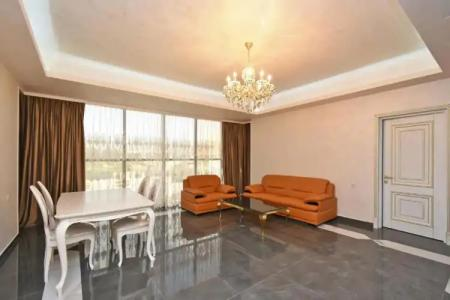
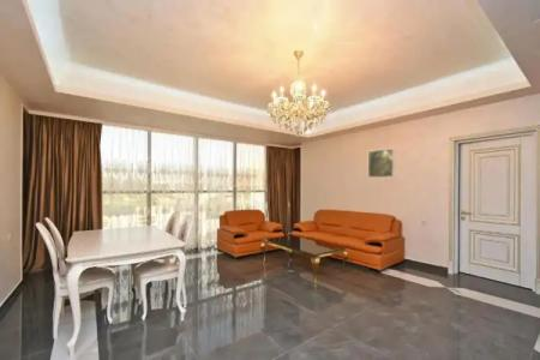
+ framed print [367,148,396,179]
